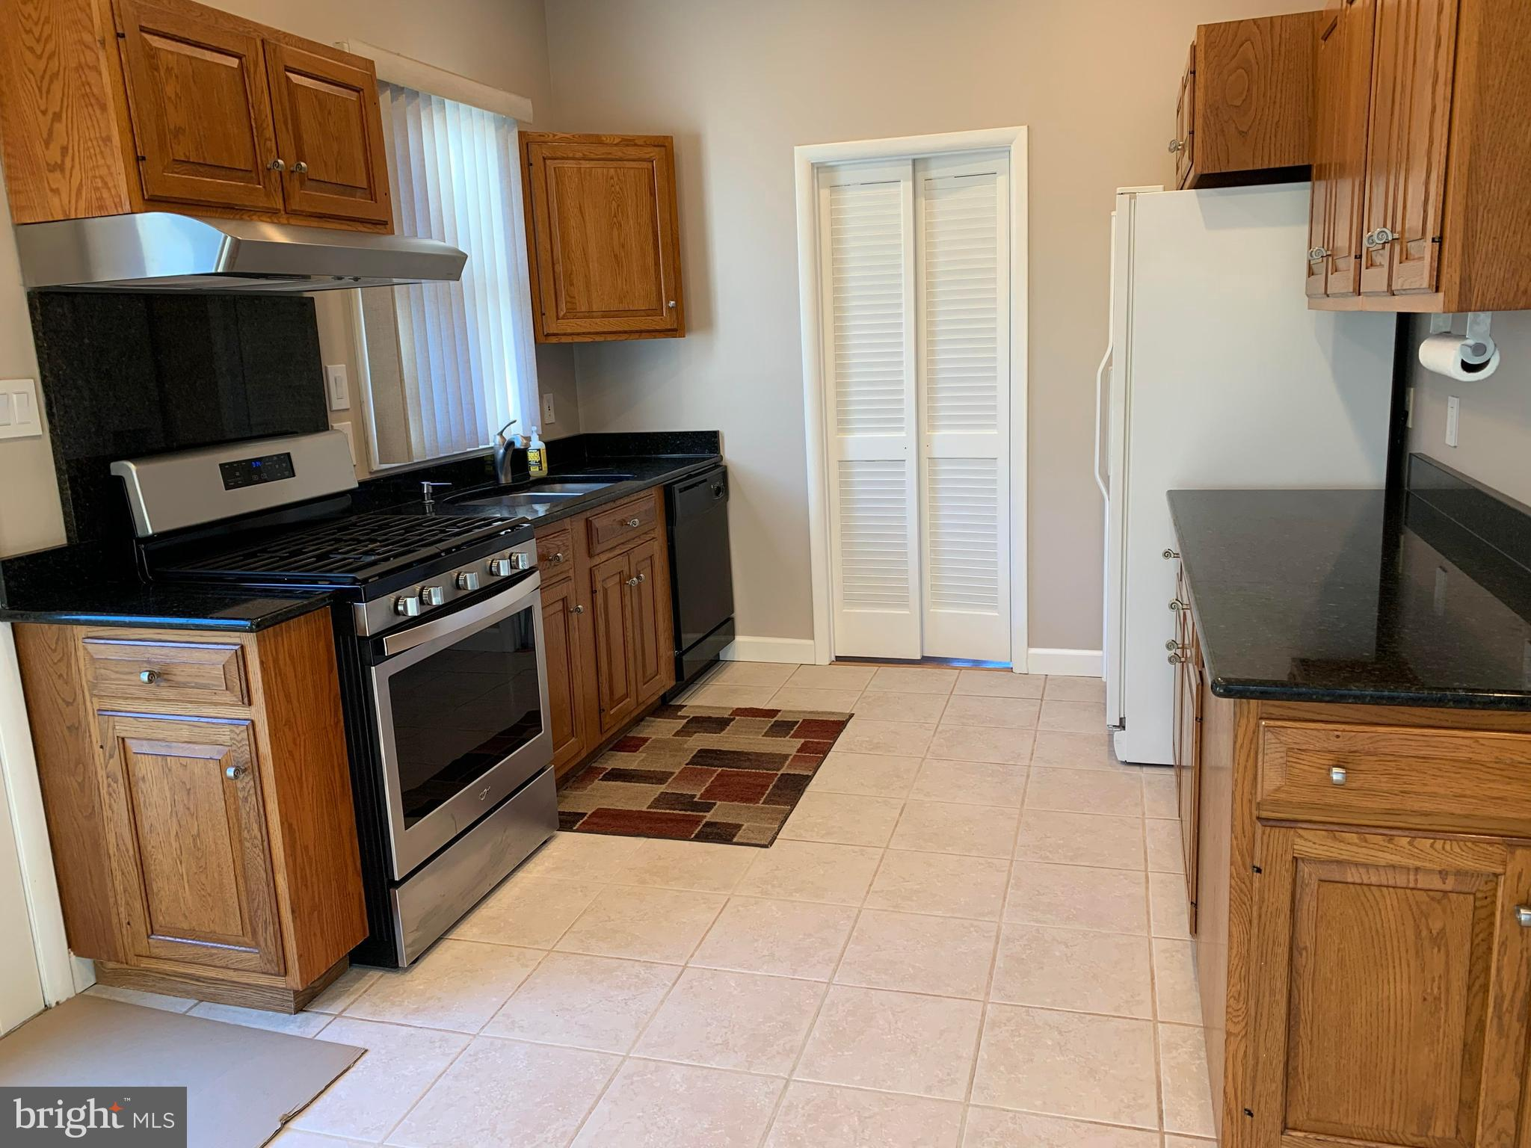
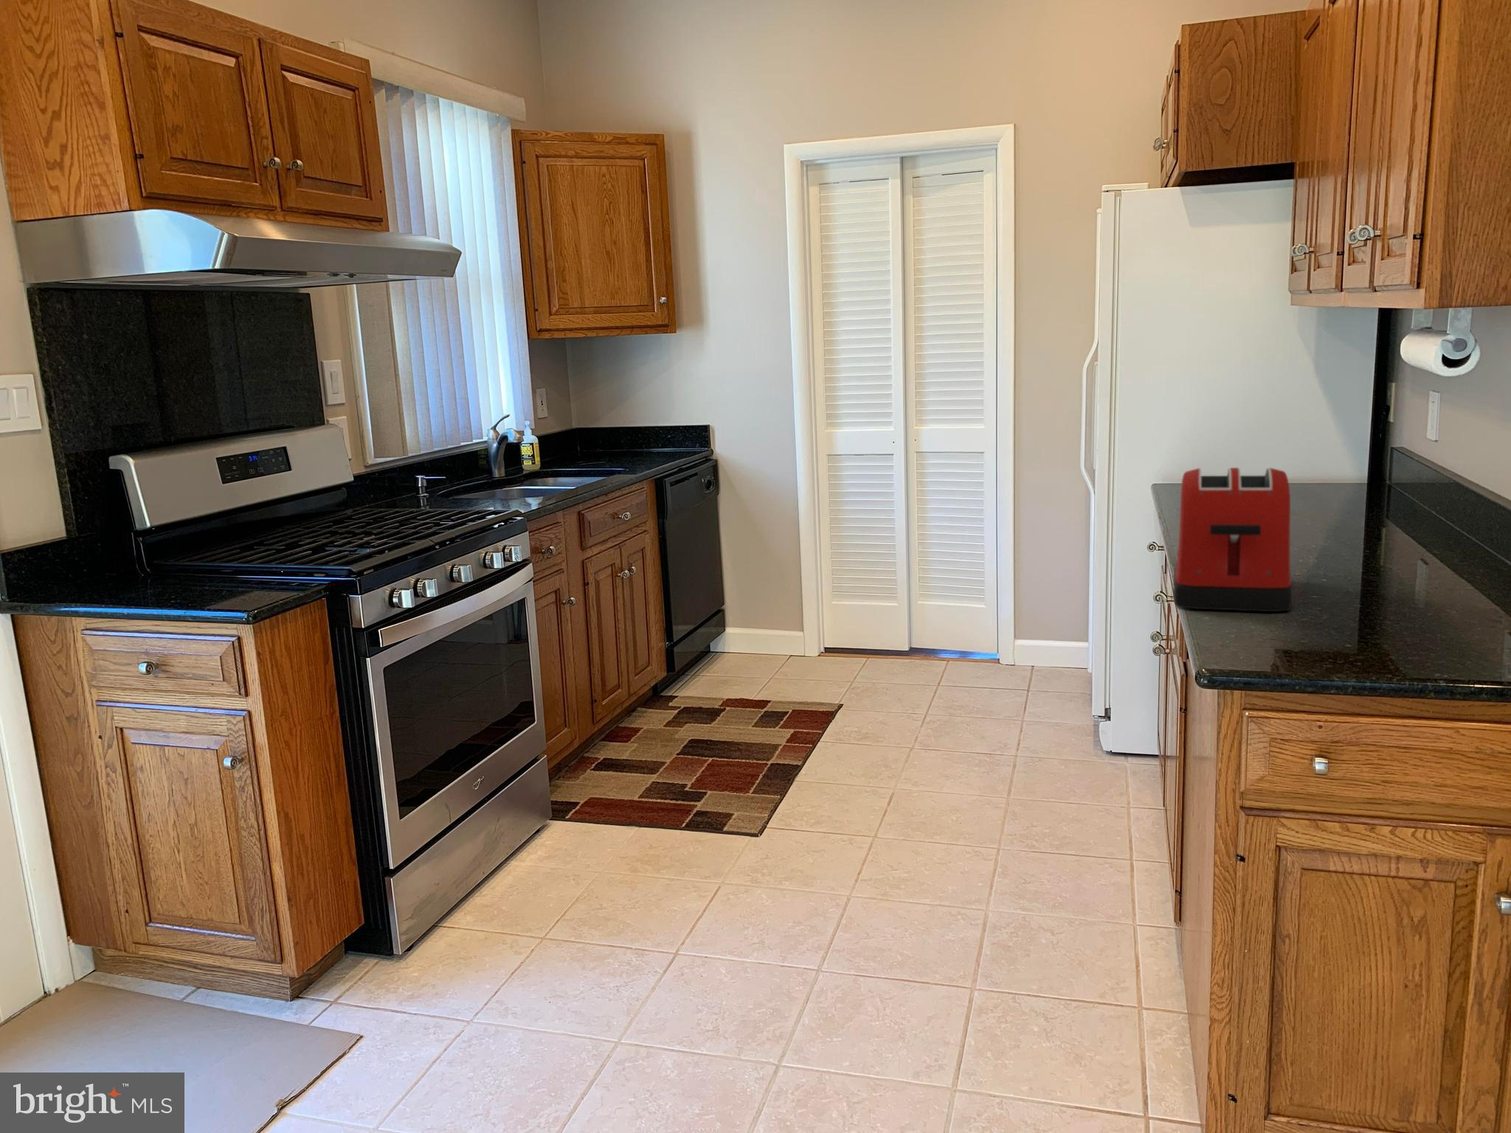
+ toaster [1172,467,1293,612]
